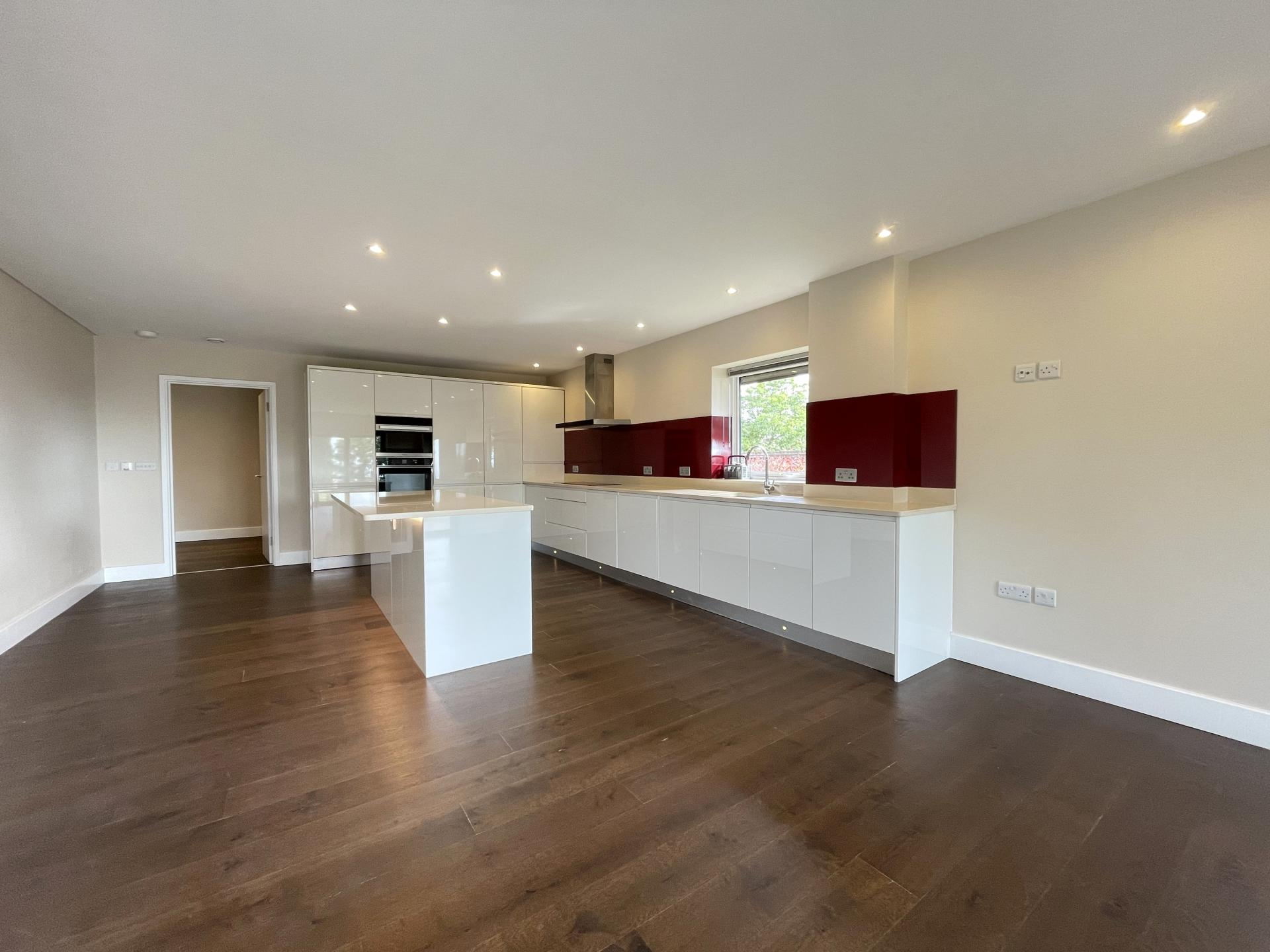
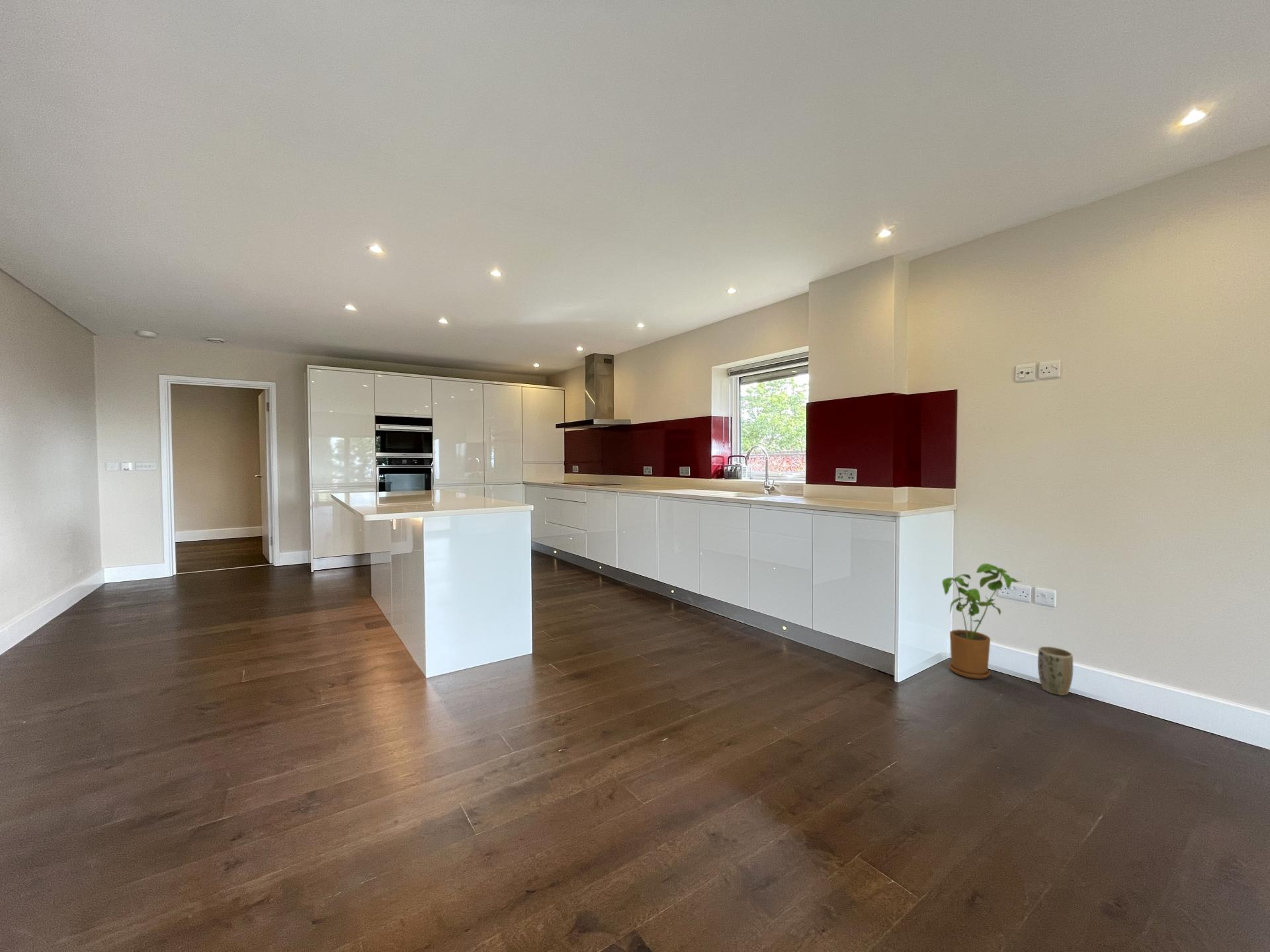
+ plant pot [1037,646,1074,696]
+ house plant [941,563,1022,680]
